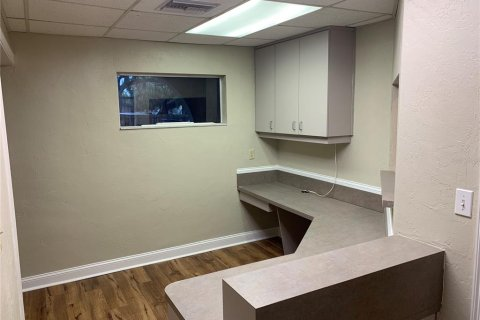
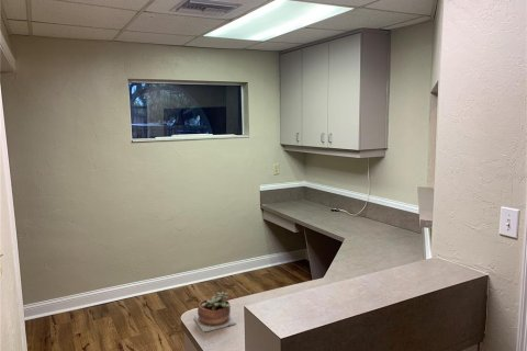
+ succulent plant [193,291,237,333]
